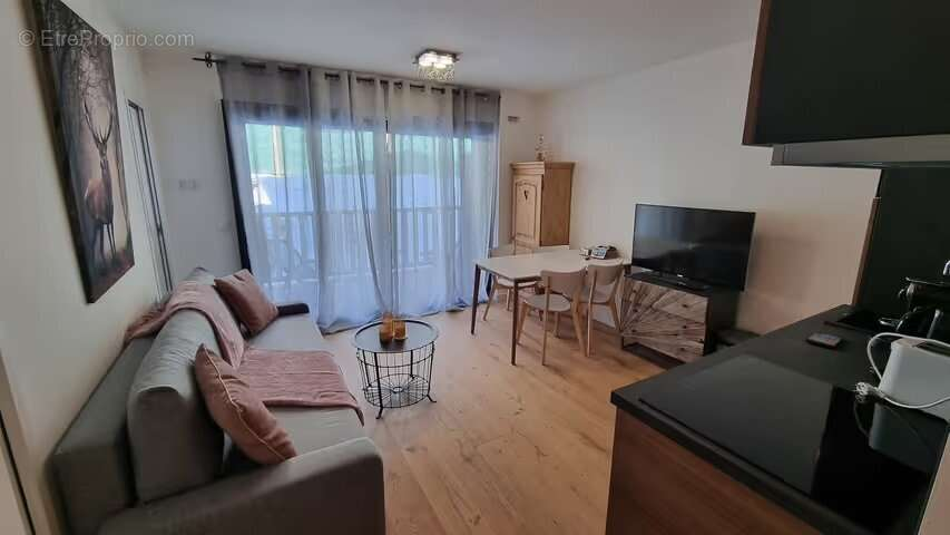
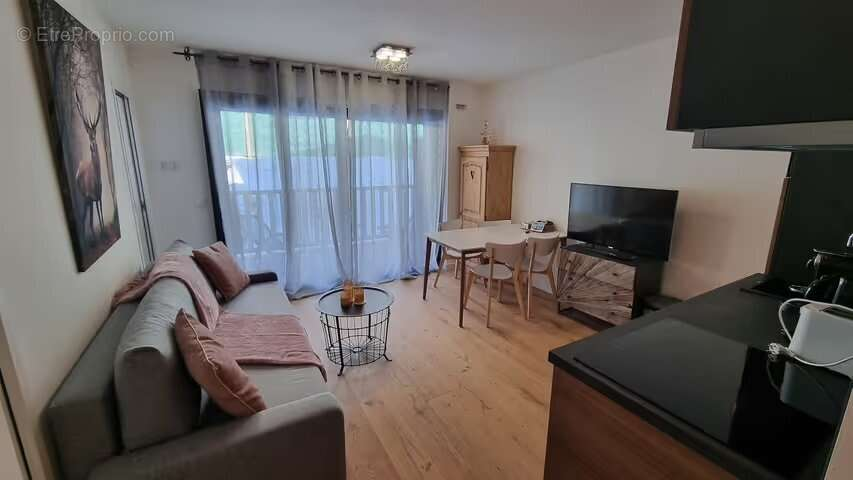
- smartphone [804,330,845,350]
